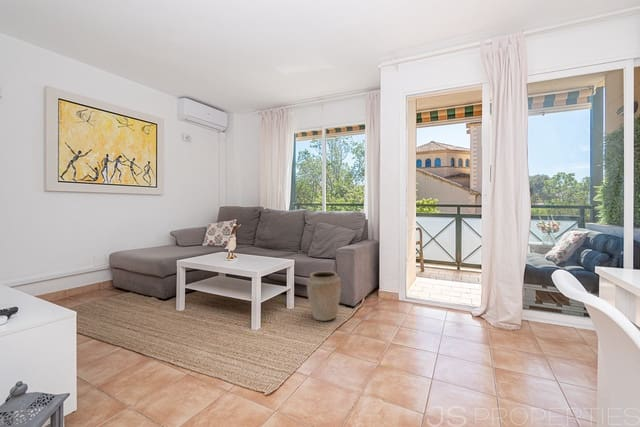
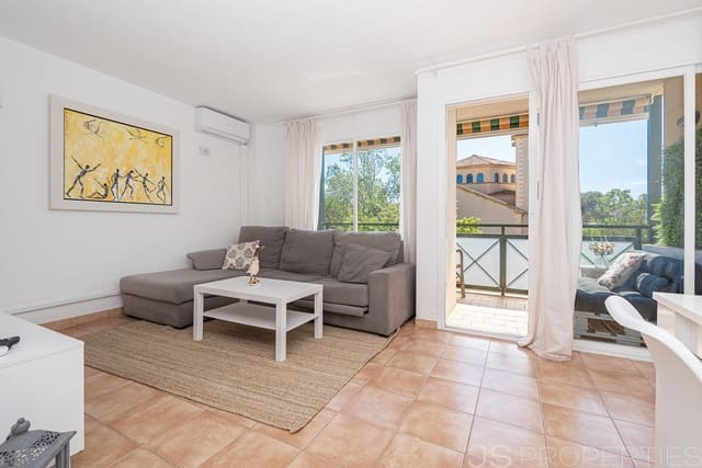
- vase [306,270,342,322]
